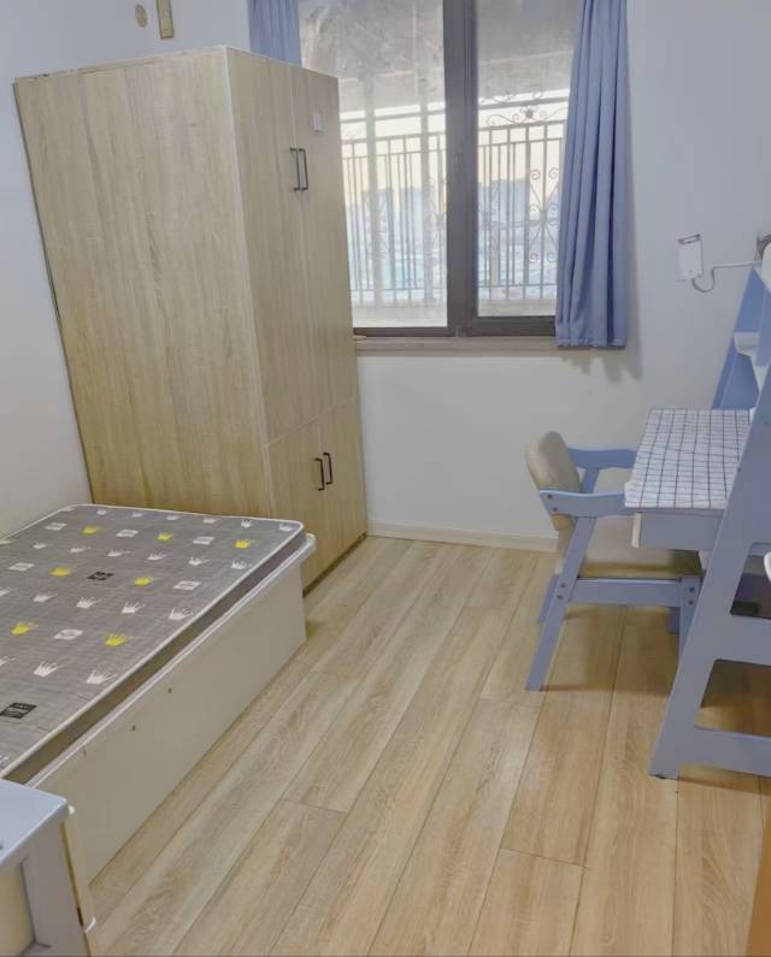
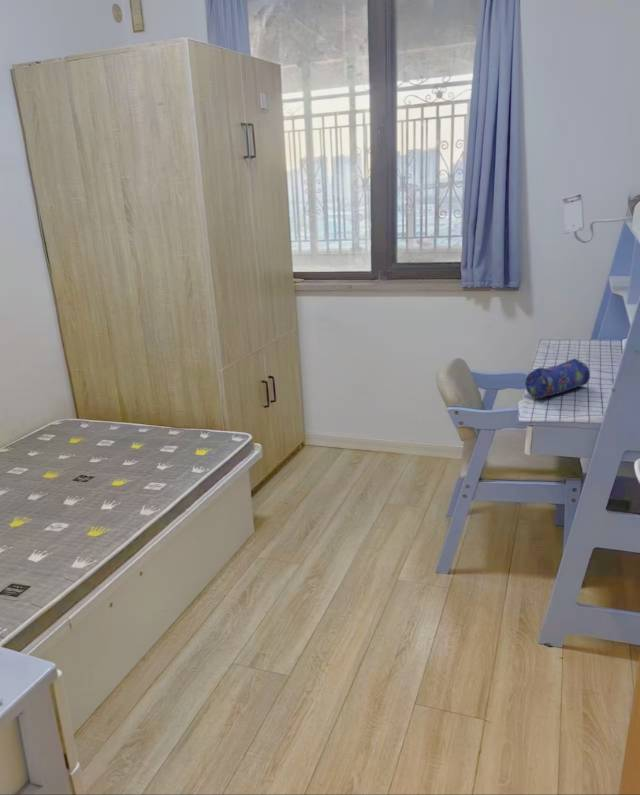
+ pencil case [524,358,591,399]
